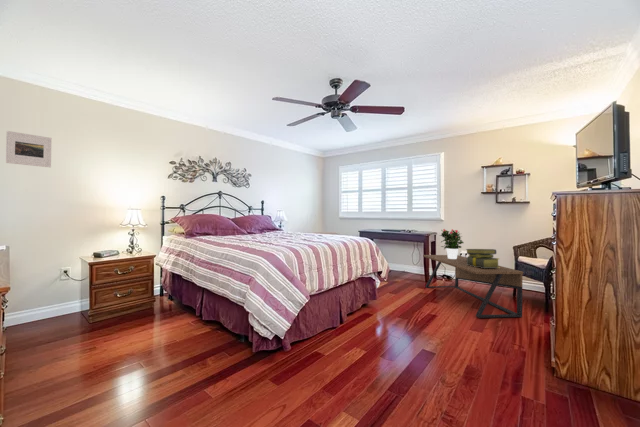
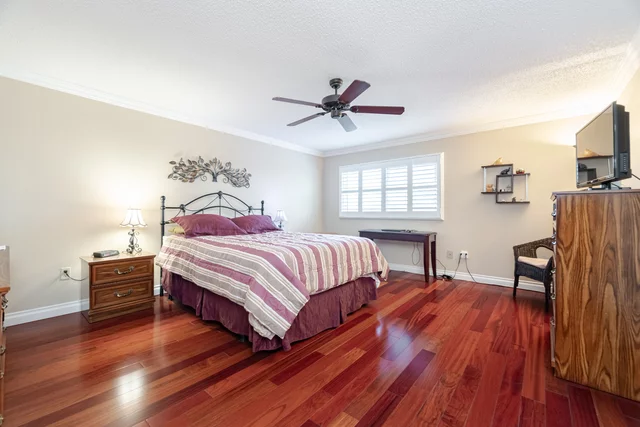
- stack of books [465,248,500,268]
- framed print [5,130,52,168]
- potted flower [438,228,465,259]
- bench [422,254,524,319]
